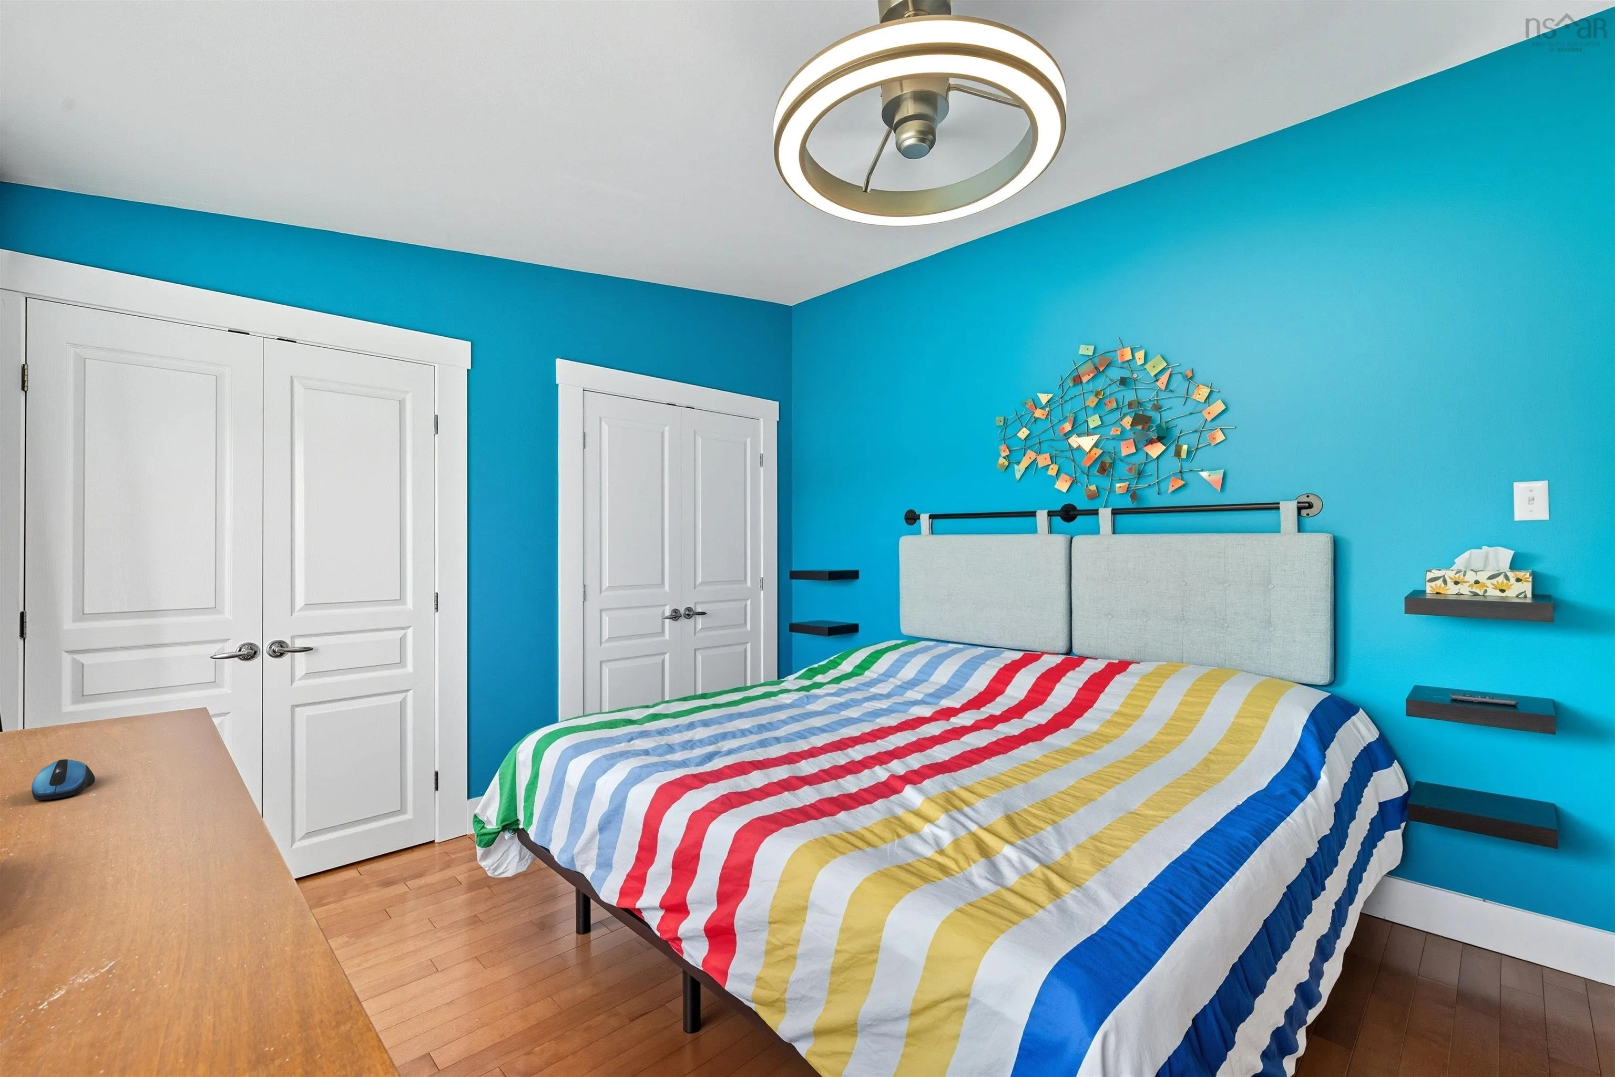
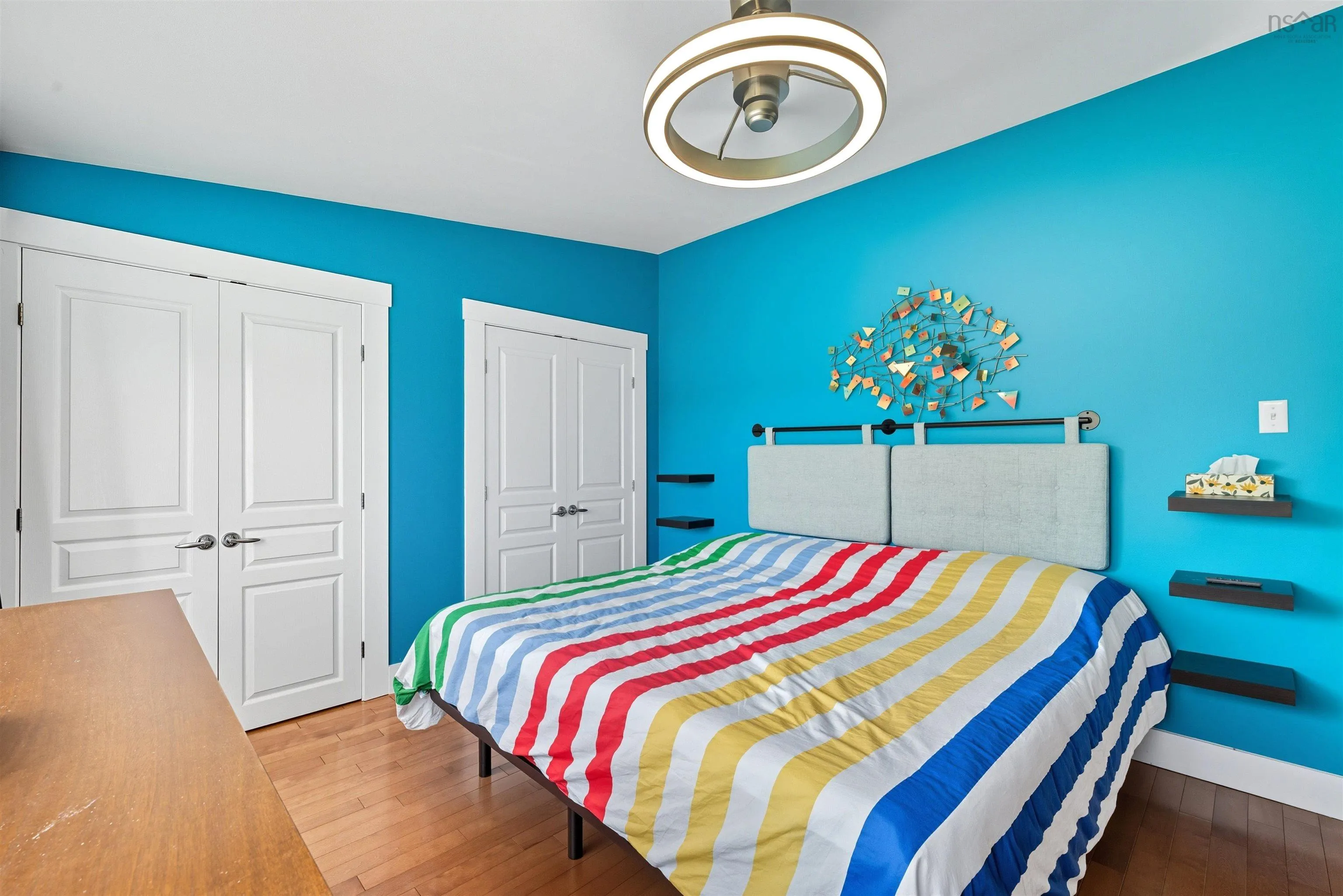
- computer mouse [31,758,96,801]
